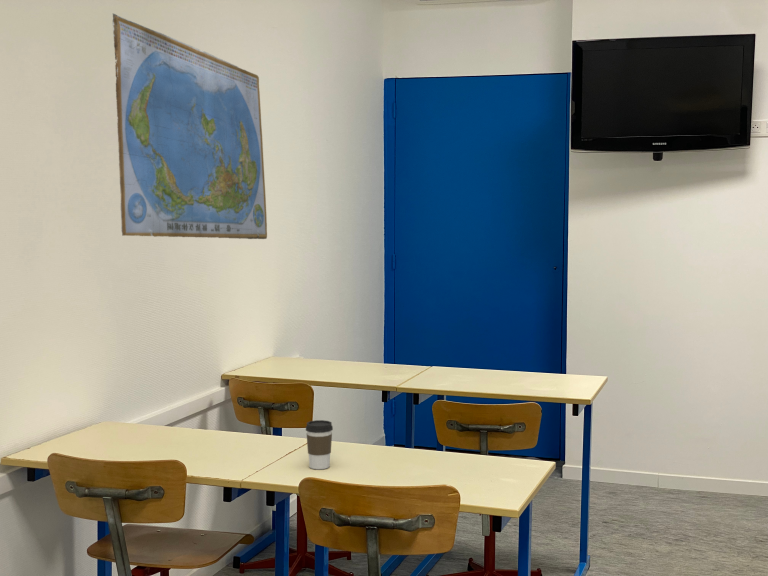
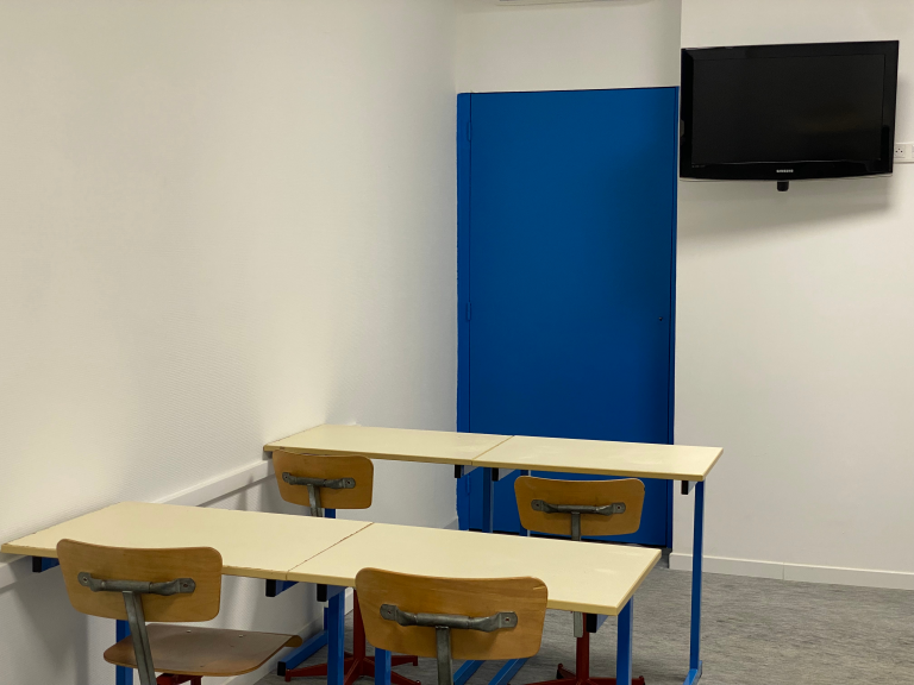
- world map [112,13,268,240]
- coffee cup [305,419,334,470]
